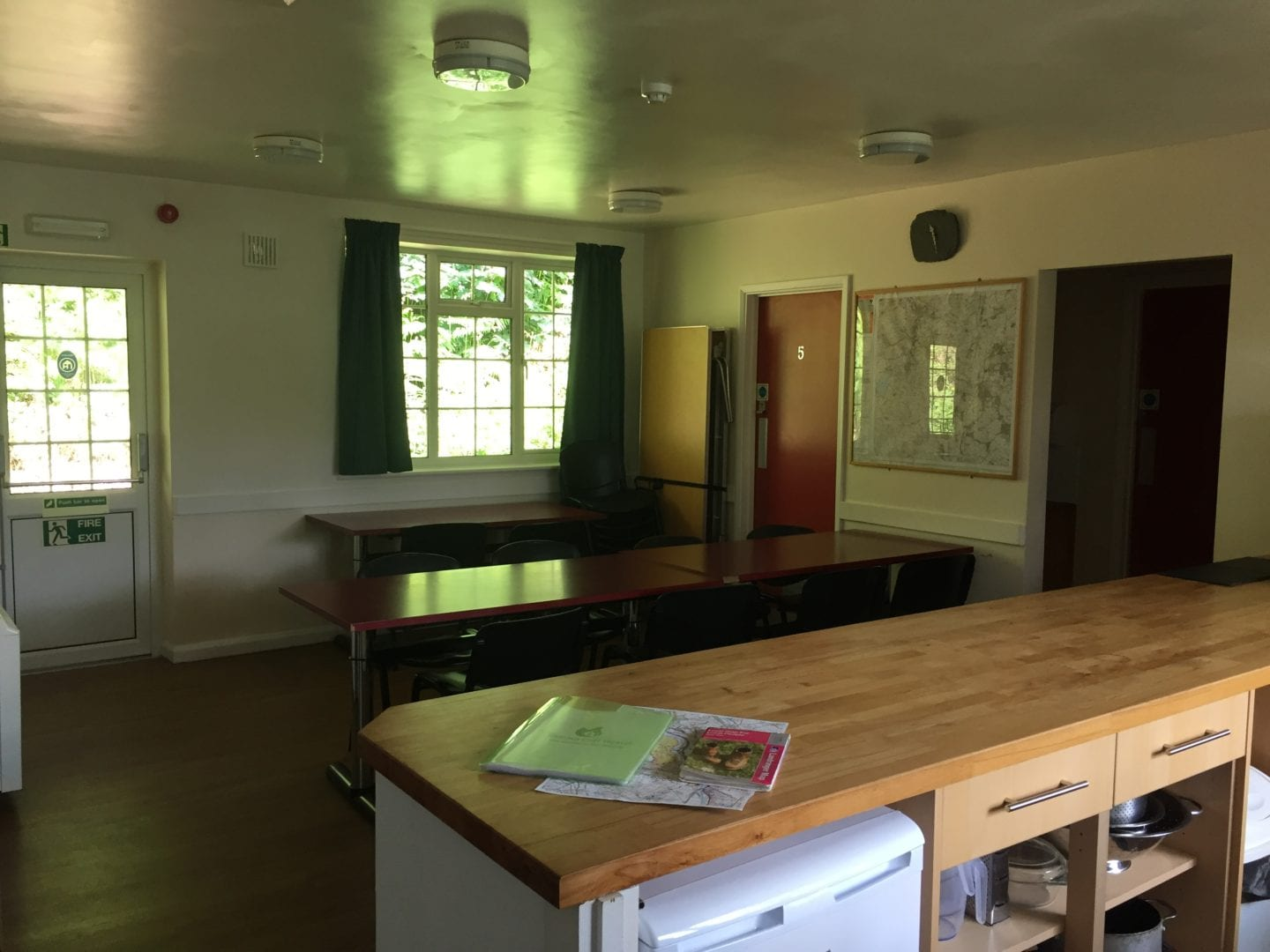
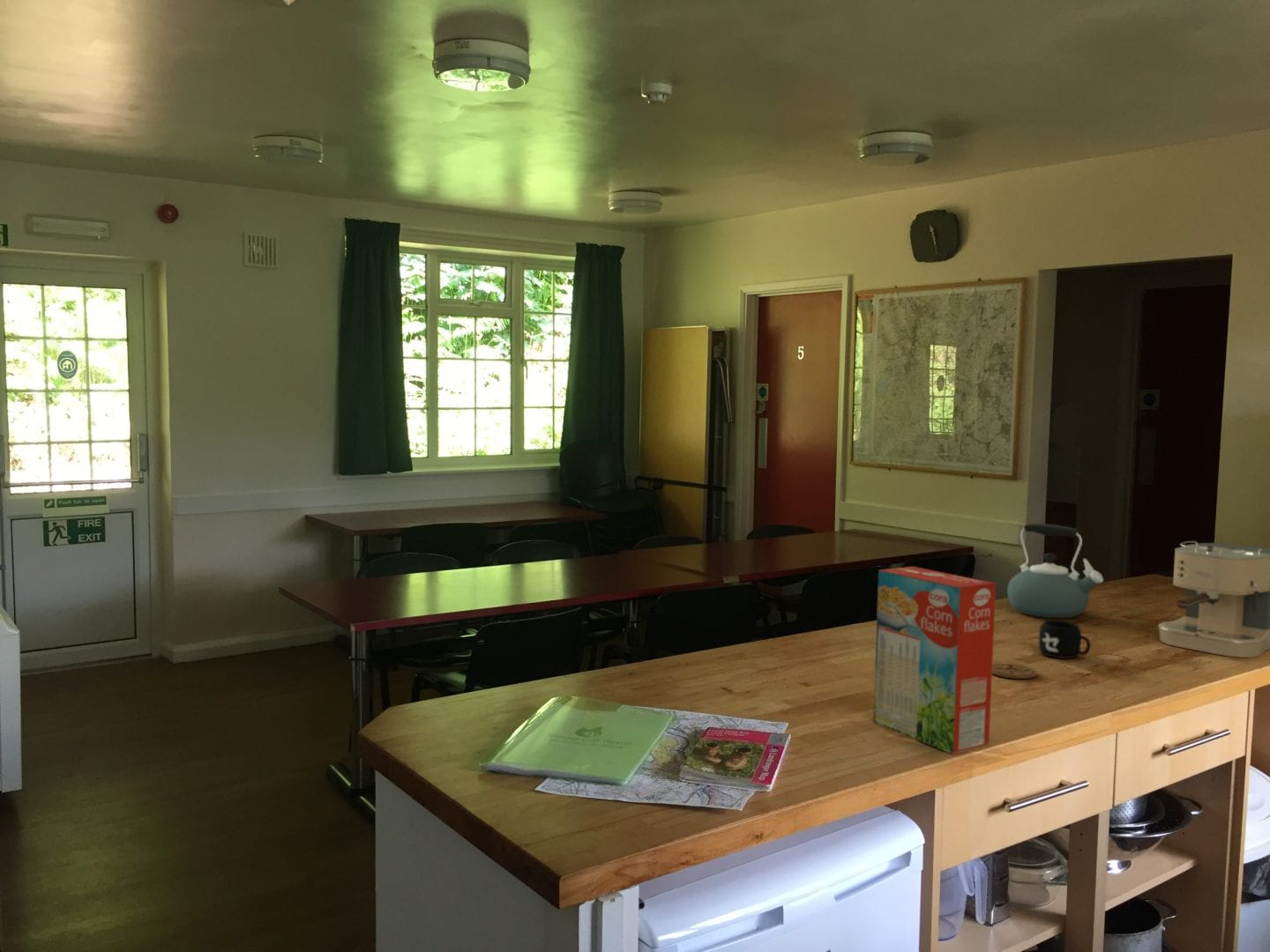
+ coffee maker [1157,540,1270,658]
+ coaster [992,663,1038,680]
+ cereal box [872,566,997,755]
+ mug [1038,620,1092,659]
+ kettle [1006,523,1104,619]
